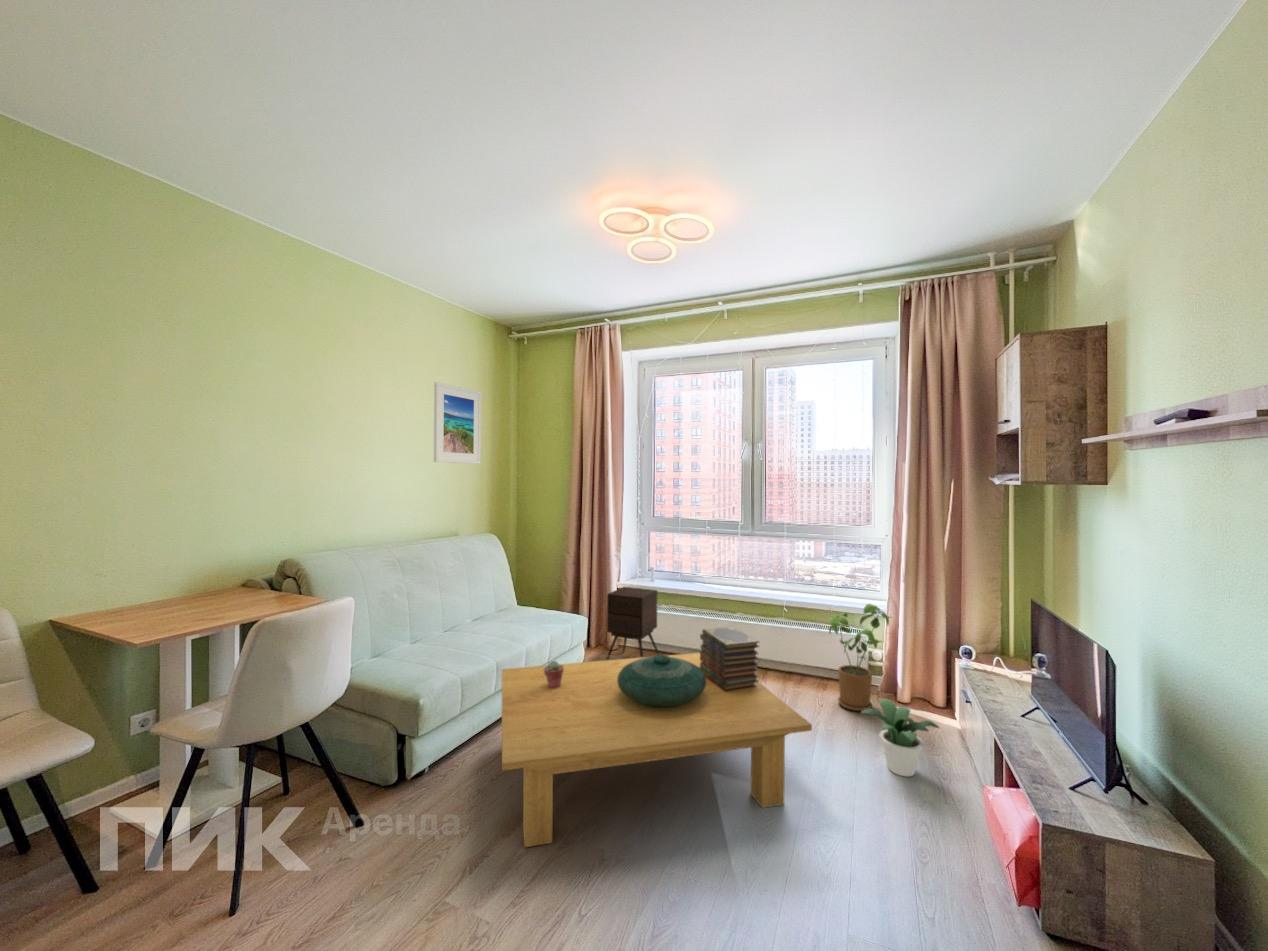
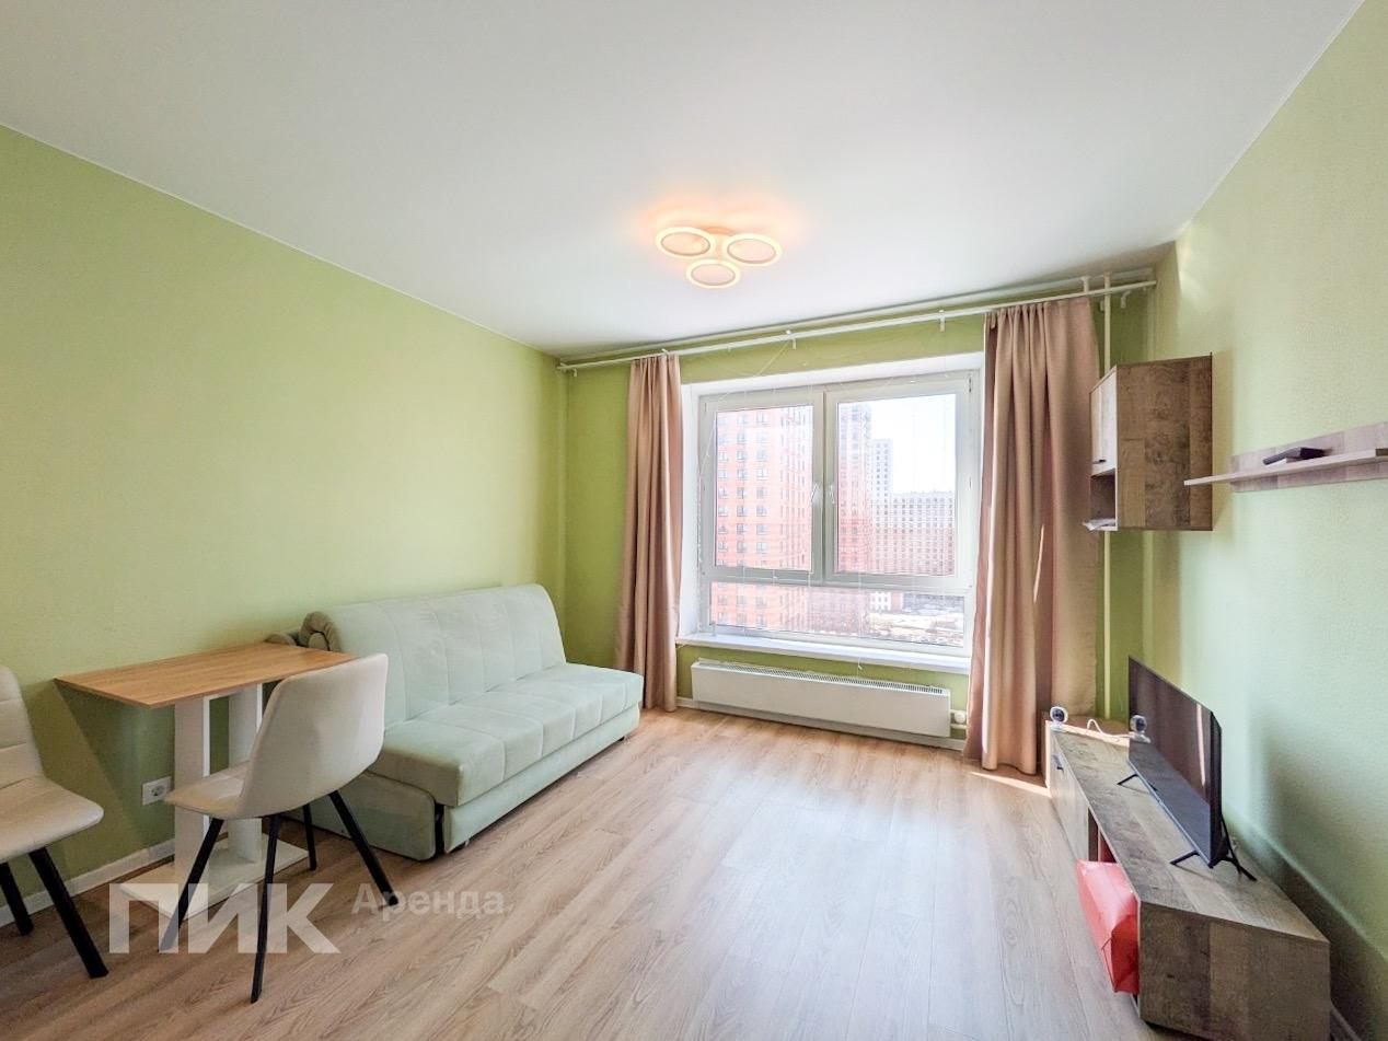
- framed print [433,381,482,465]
- potted succulent [544,660,564,688]
- coffee table [501,652,813,849]
- book stack [699,625,761,692]
- decorative bowl [617,654,706,708]
- potted plant [859,698,941,778]
- side table [605,586,661,660]
- house plant [828,603,893,712]
